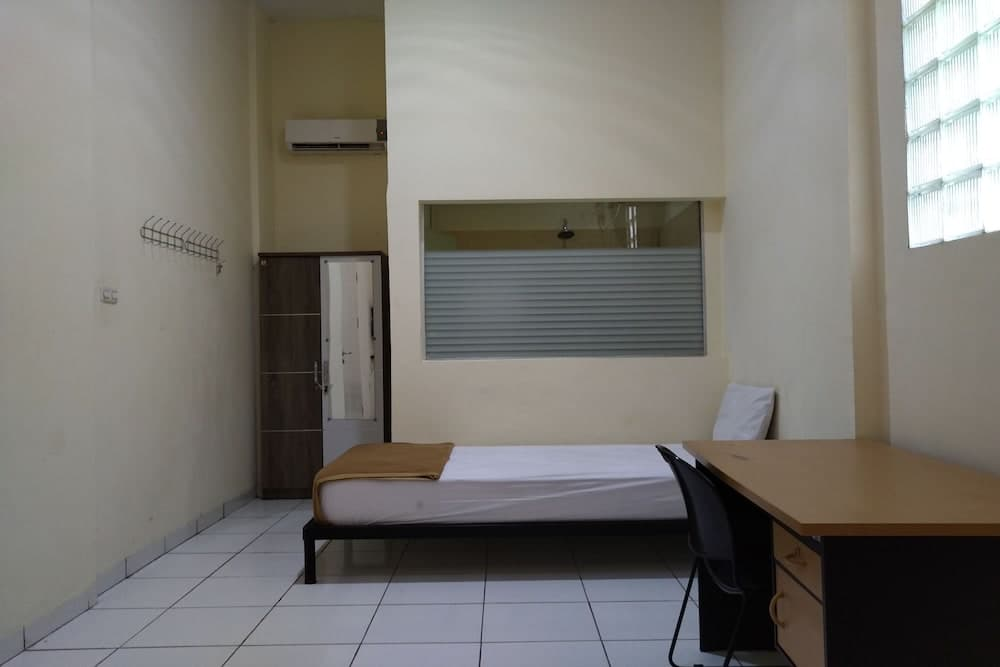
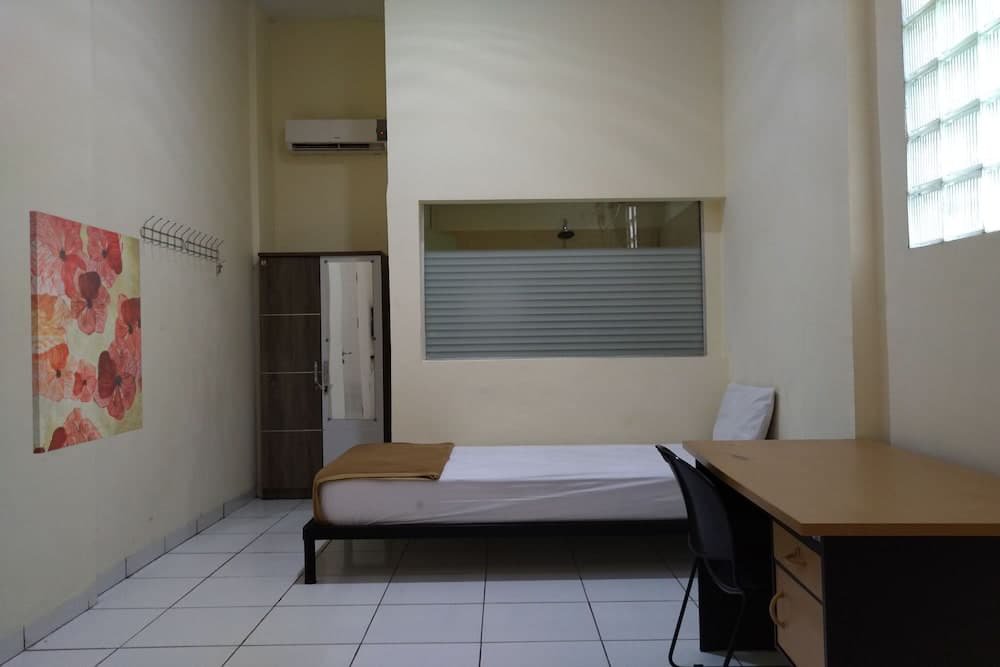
+ wall art [29,210,144,455]
